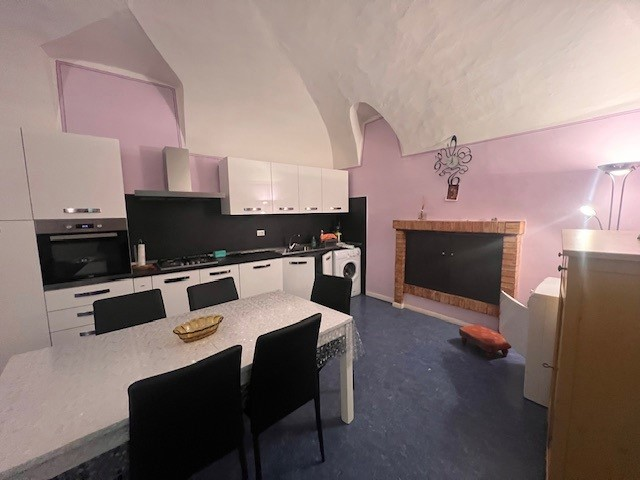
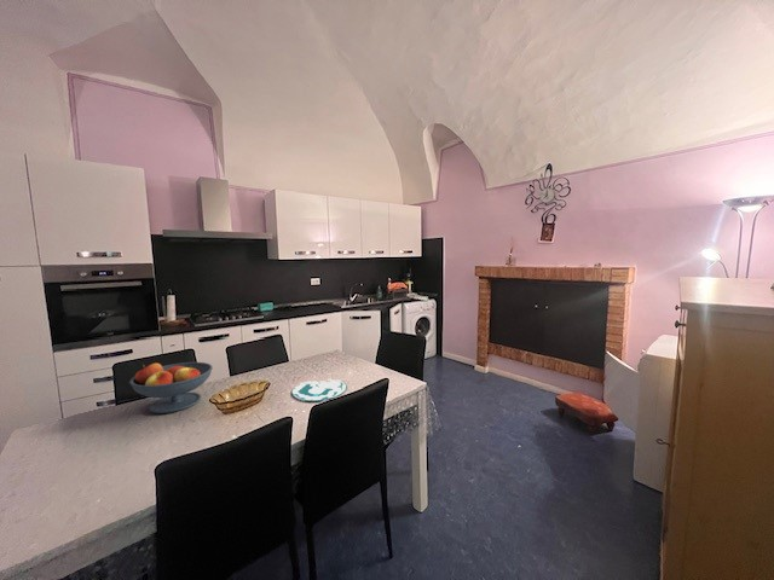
+ plate [290,378,348,401]
+ fruit bowl [128,361,214,414]
